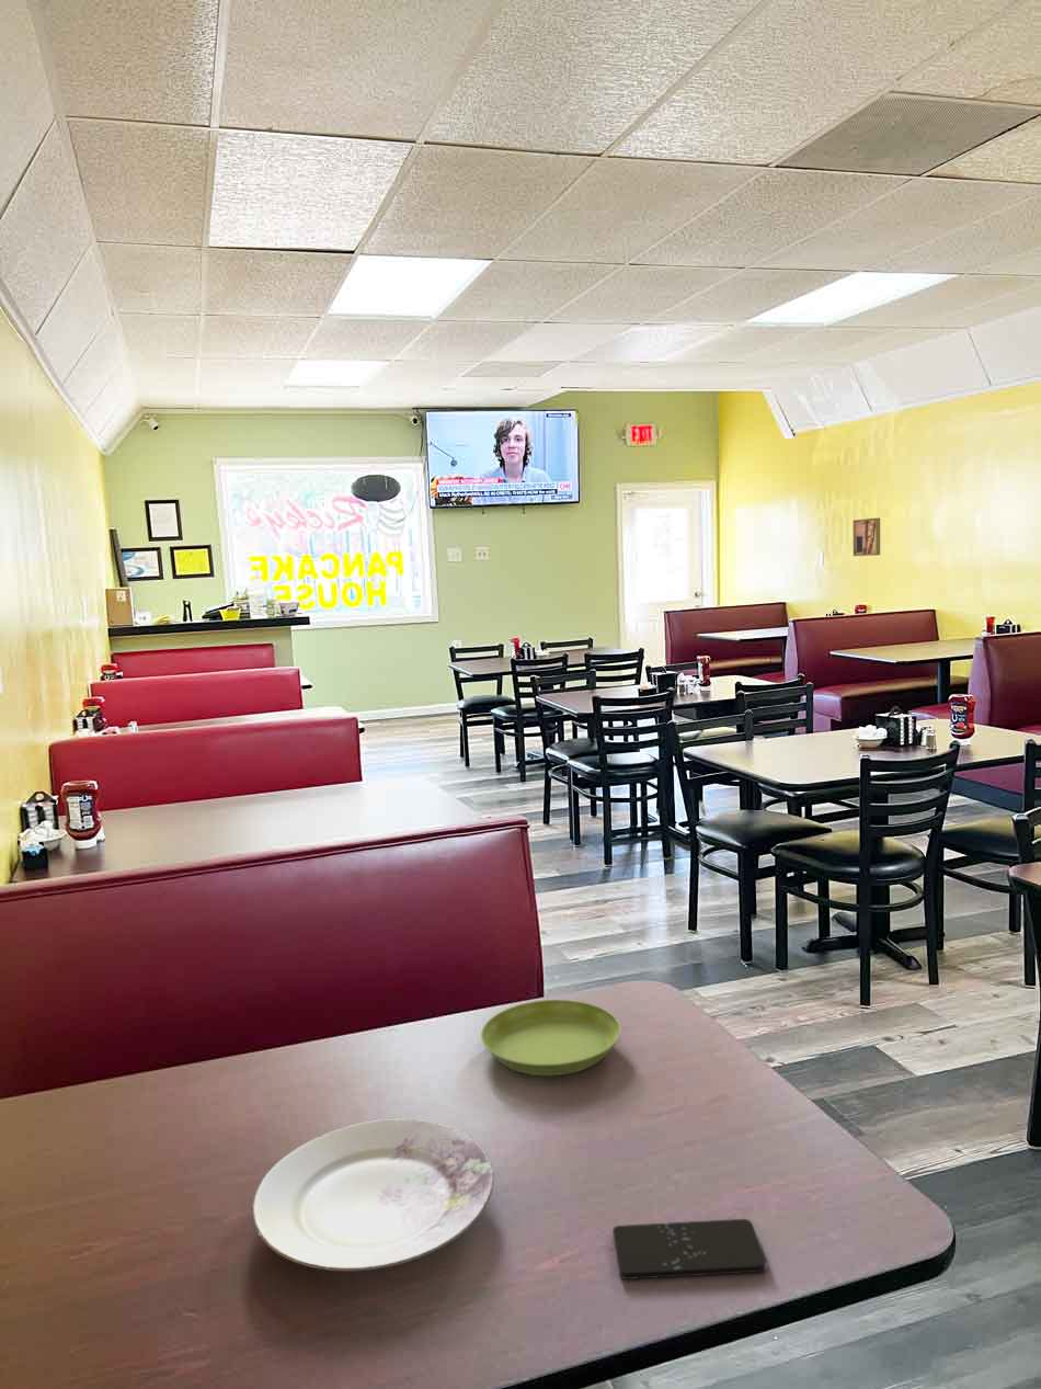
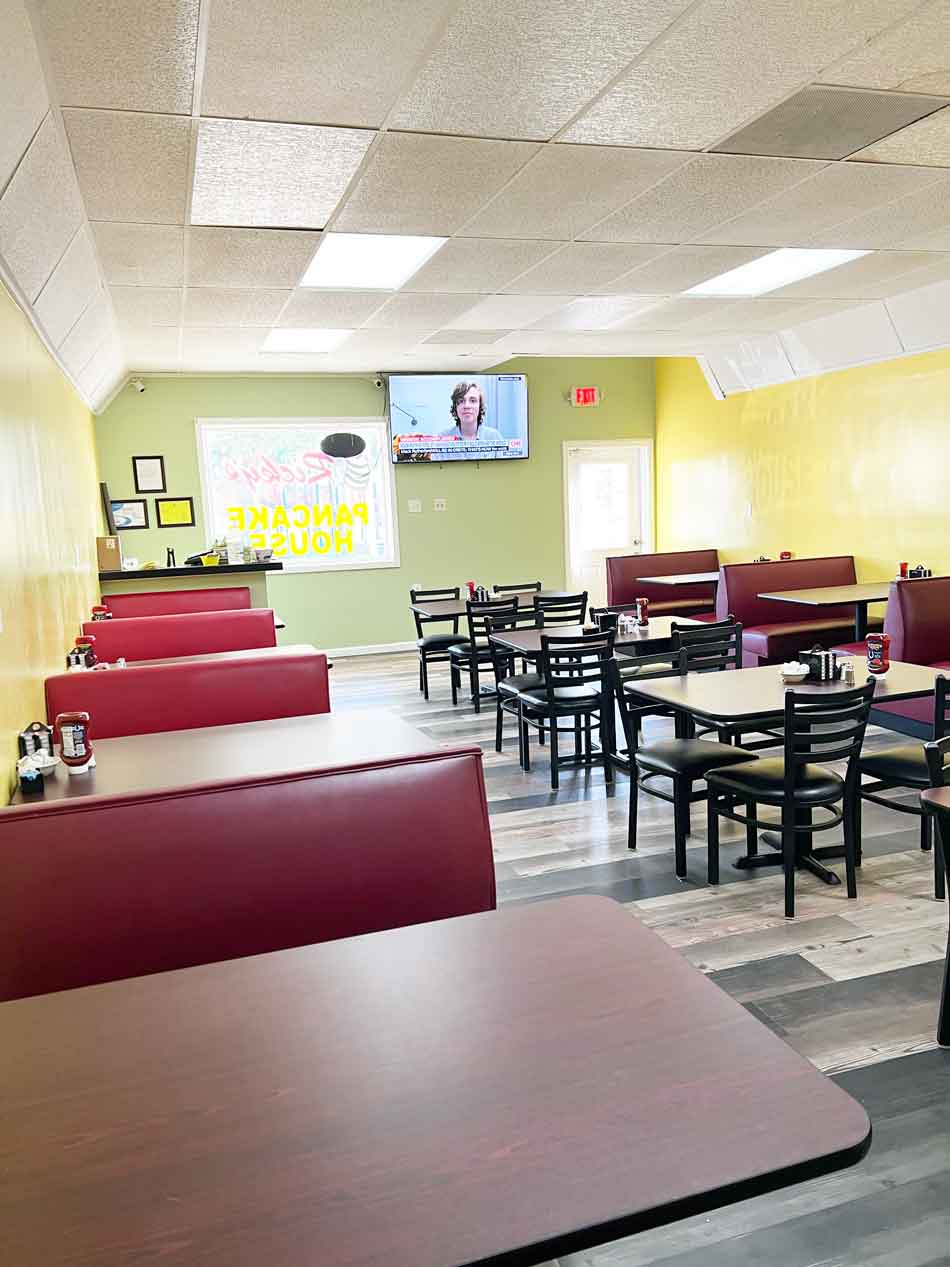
- smartphone [611,1218,767,1280]
- wall art [853,516,881,557]
- plate [251,1118,495,1273]
- saucer [480,999,622,1077]
